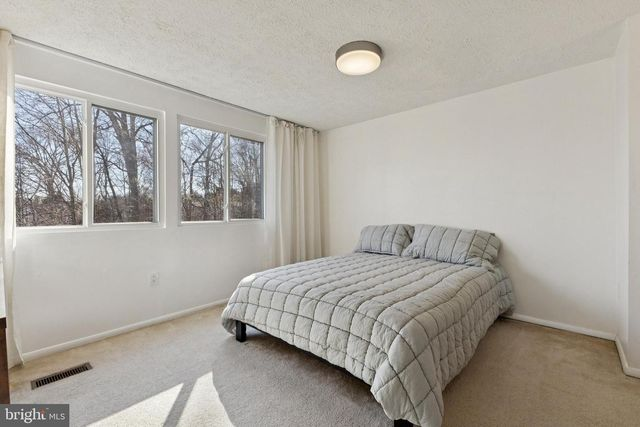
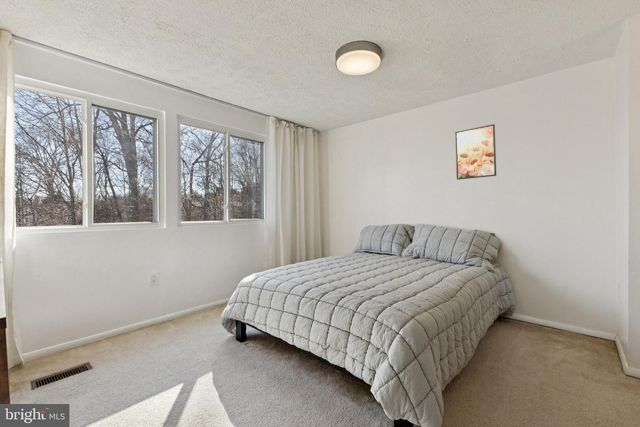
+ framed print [454,123,497,181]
